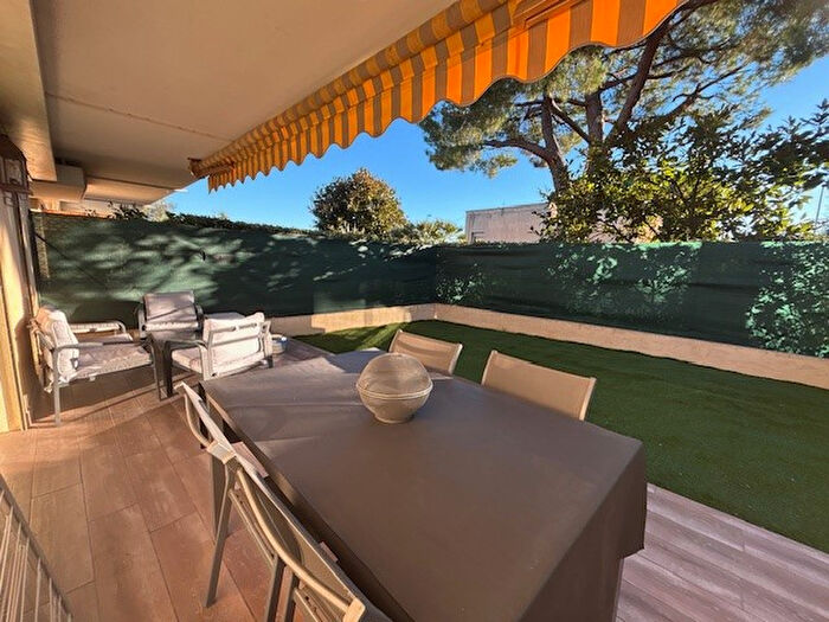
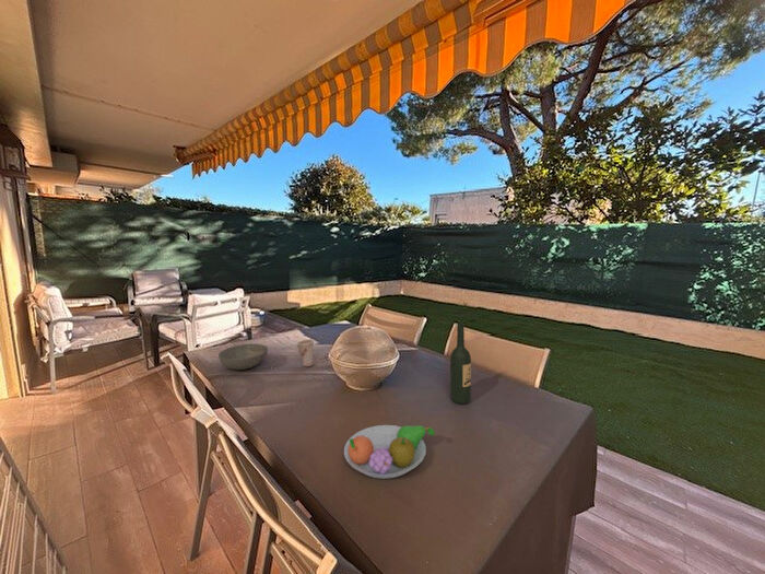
+ bowl [217,342,269,371]
+ cup [295,338,315,367]
+ fruit bowl [343,424,436,480]
+ wine bottle [449,321,472,405]
